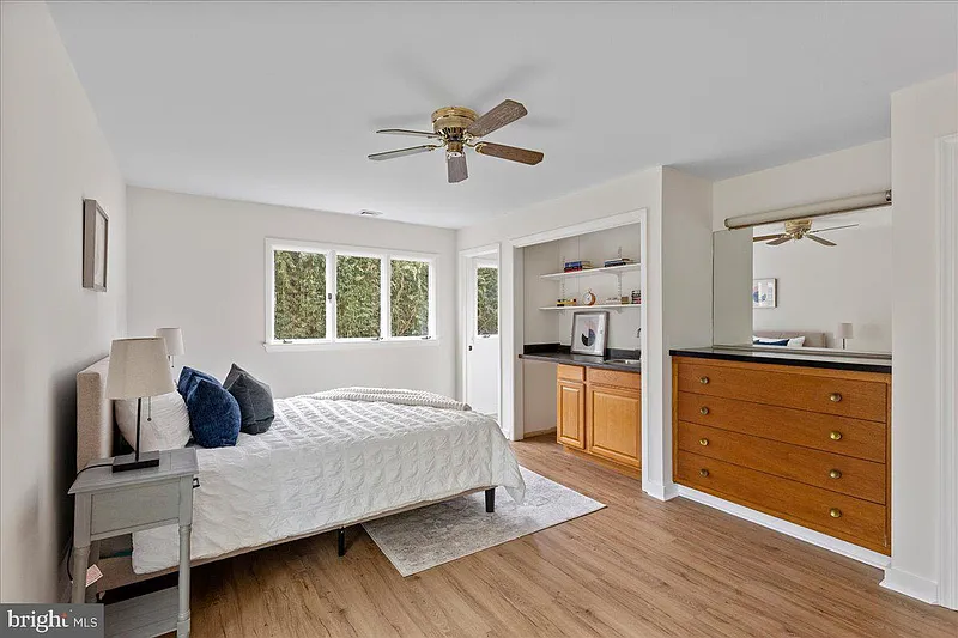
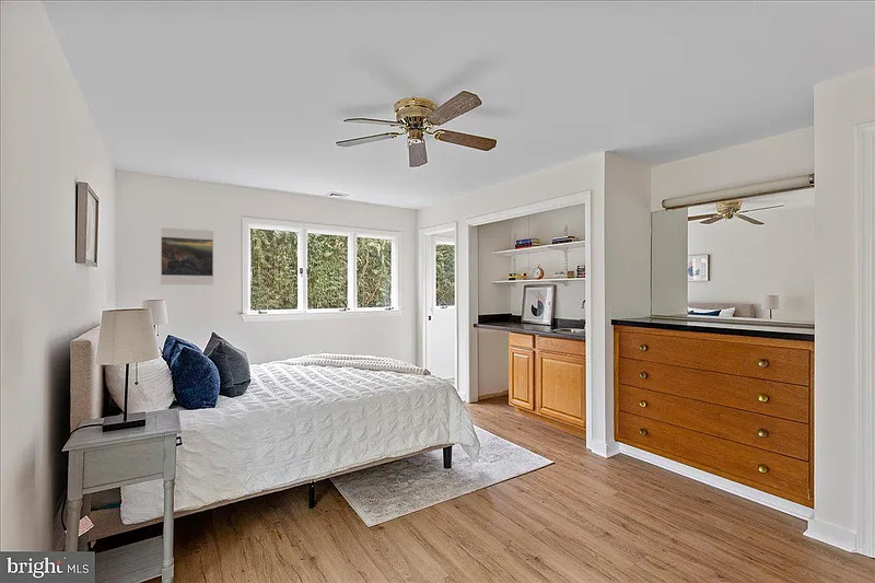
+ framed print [160,226,214,285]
